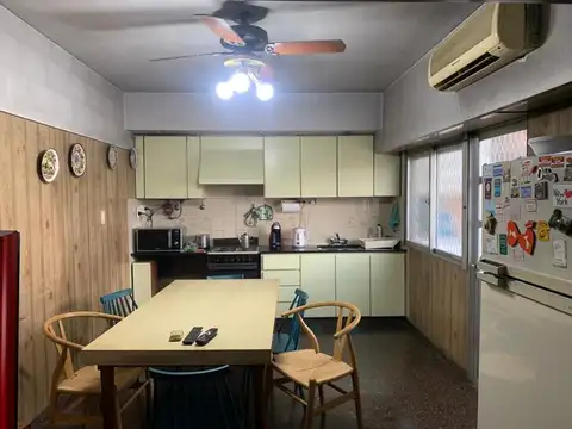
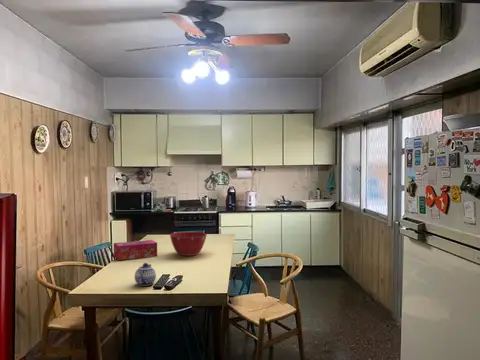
+ teapot [134,262,157,287]
+ tissue box [113,239,158,261]
+ mixing bowl [169,231,208,257]
